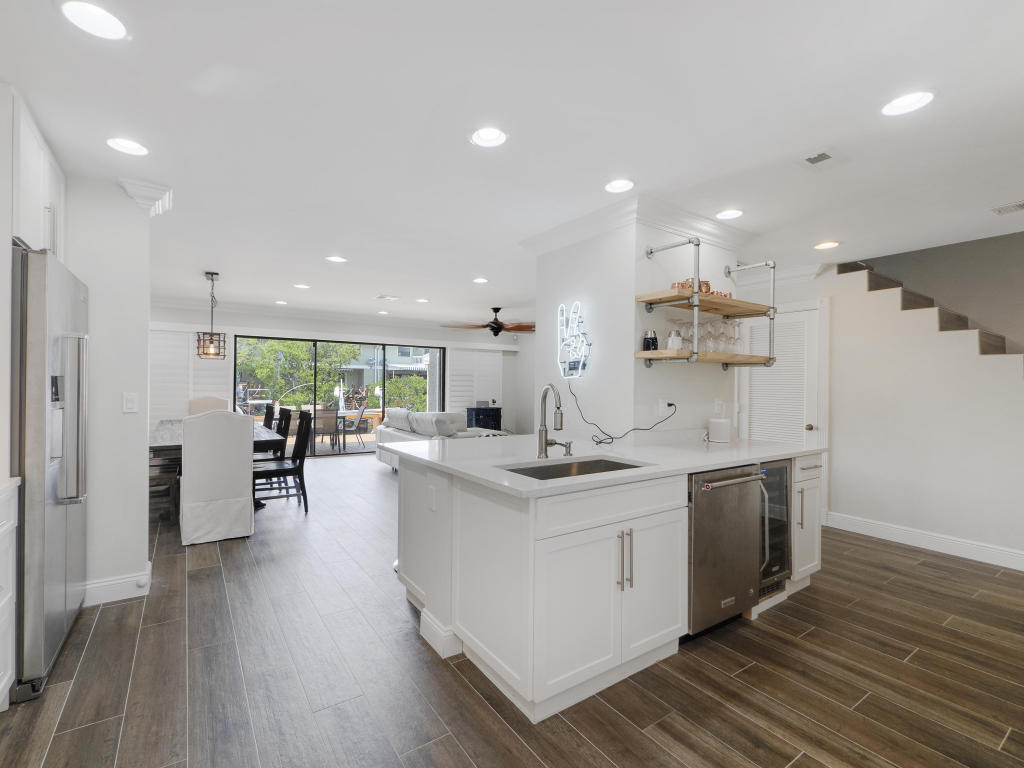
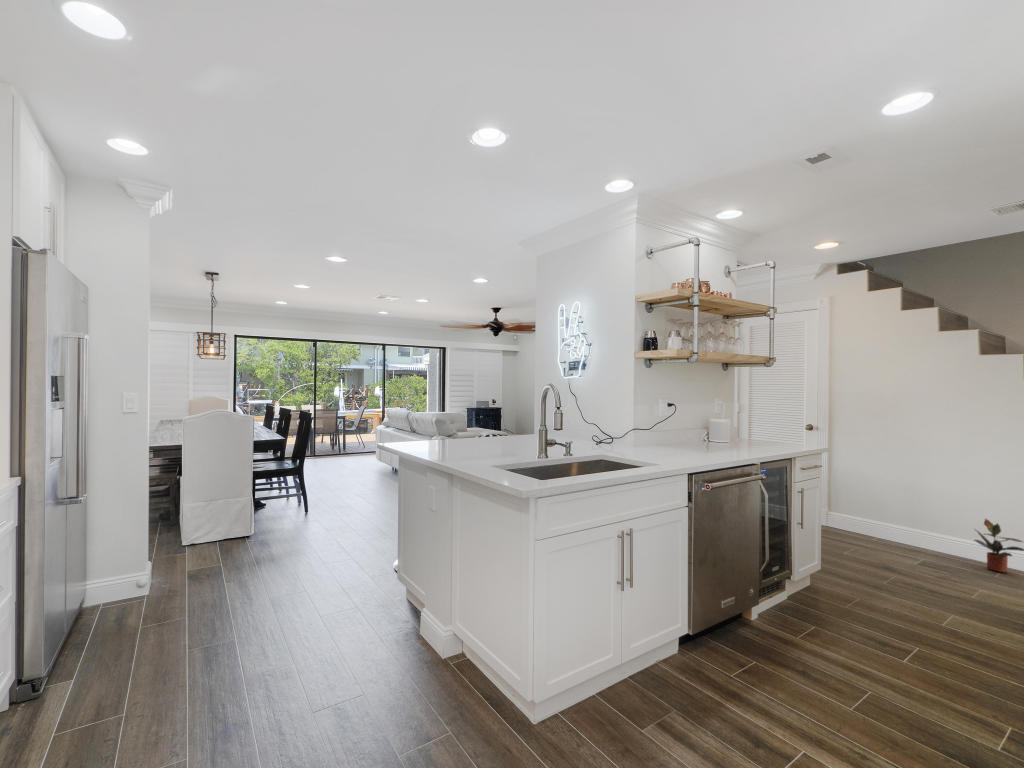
+ potted plant [973,517,1024,573]
